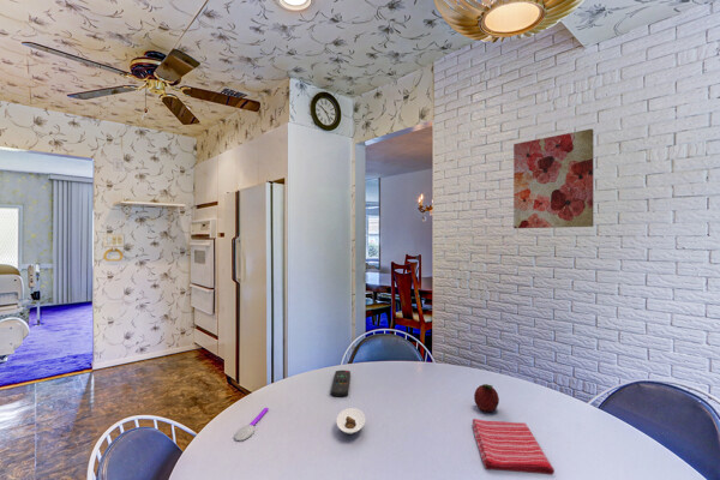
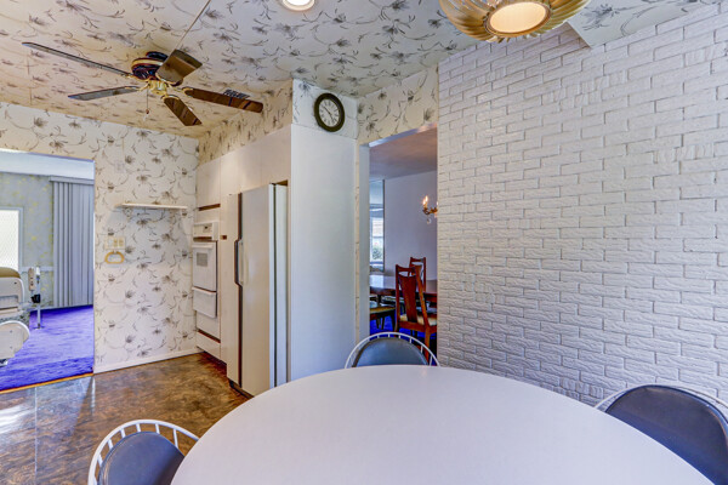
- fruit [473,383,500,413]
- wall art [512,127,594,229]
- spoon [234,407,270,442]
- saucer [335,407,366,436]
- dish towel [470,418,556,476]
- remote control [330,370,352,397]
